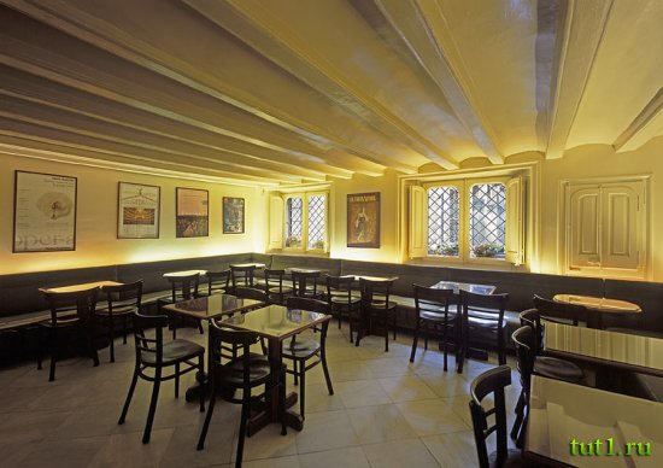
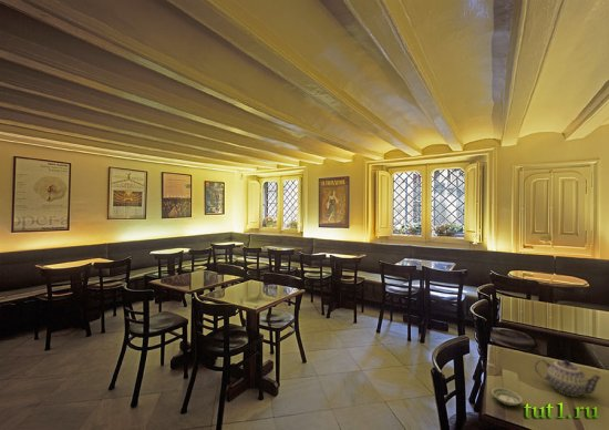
+ saucer [491,387,524,407]
+ teapot [534,358,603,398]
